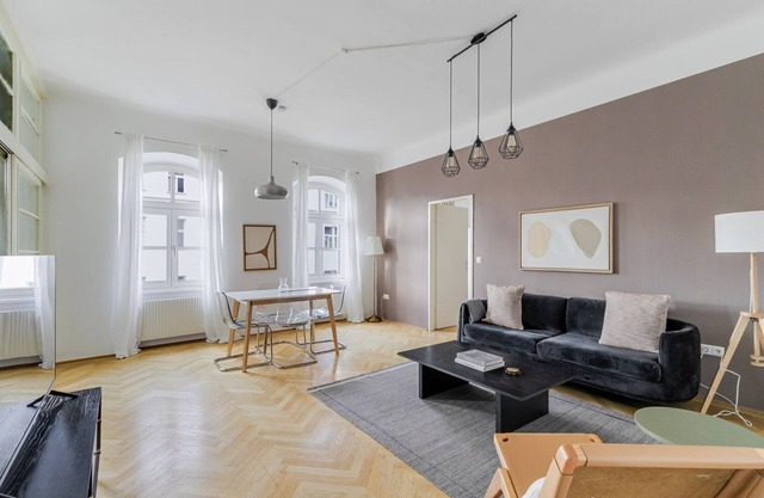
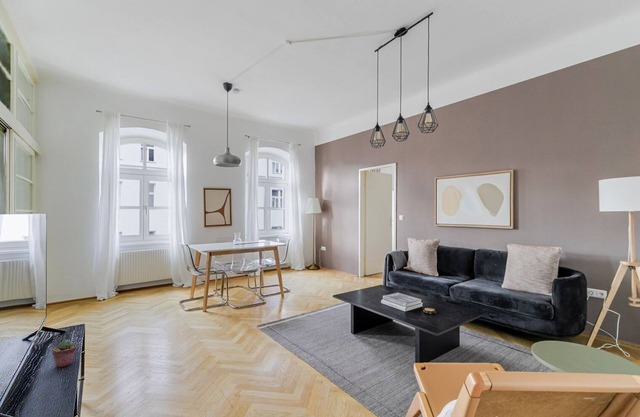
+ potted succulent [52,338,77,368]
